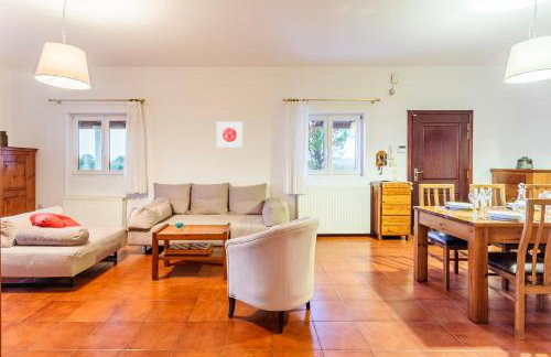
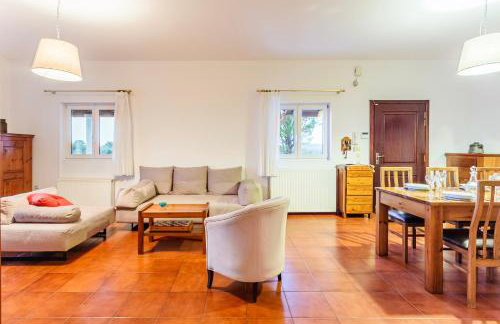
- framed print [215,120,244,149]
